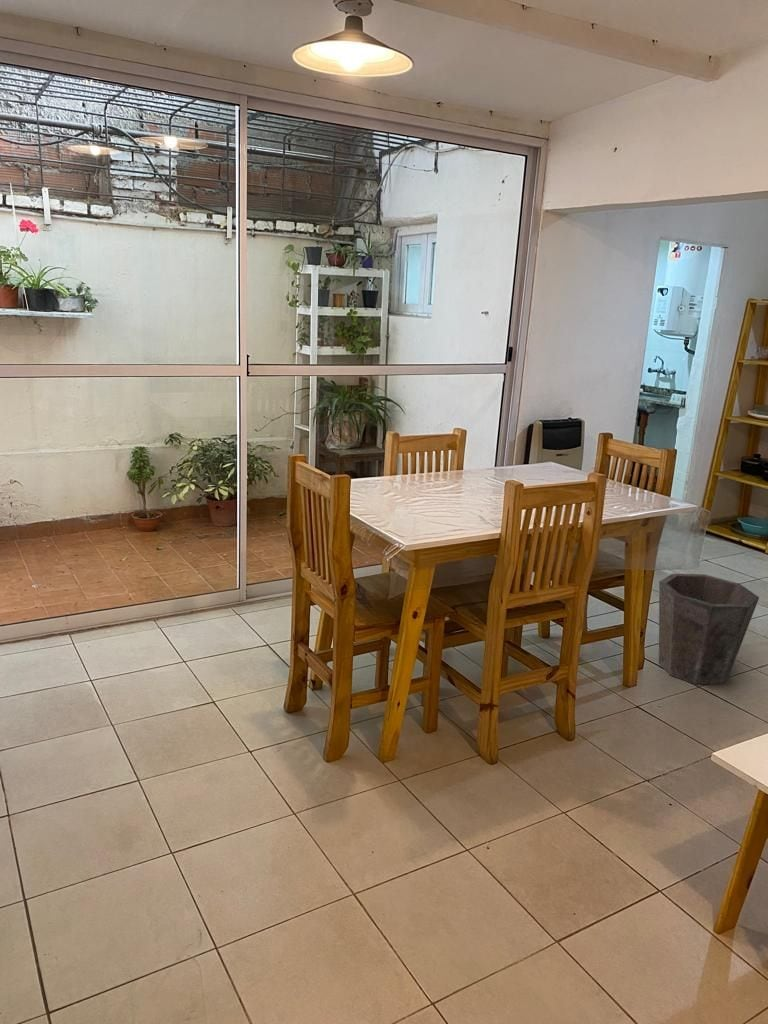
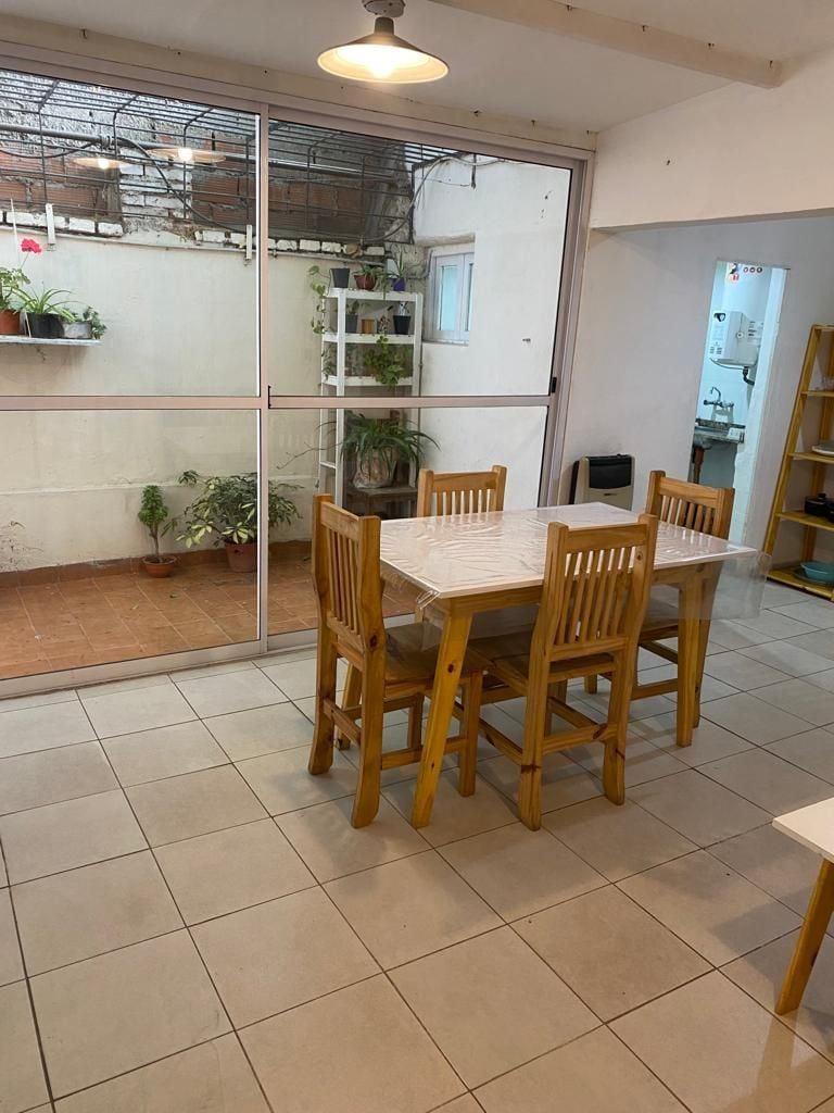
- waste bin [658,573,760,686]
